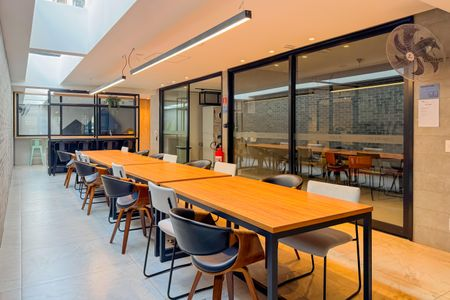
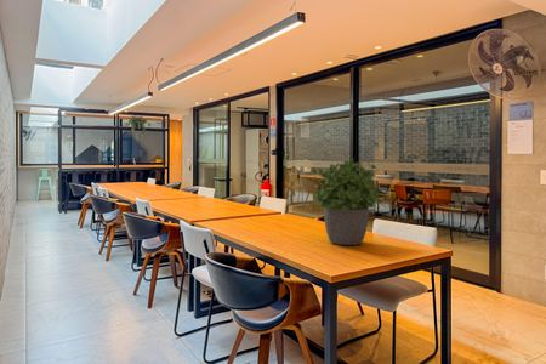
+ potted plant [312,157,382,246]
